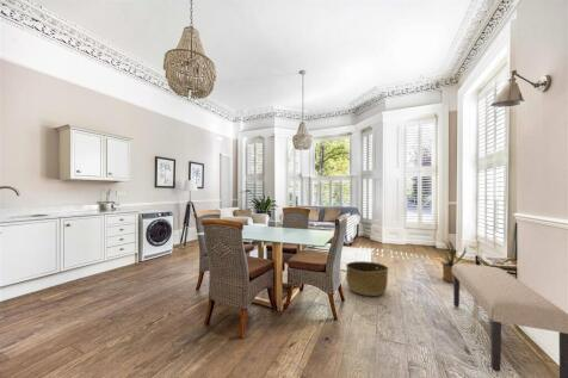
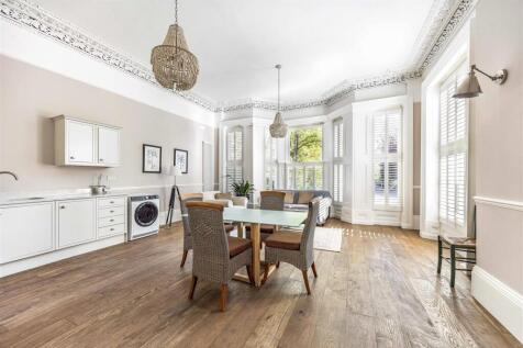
- basket [345,260,390,297]
- bench [452,262,568,378]
- house plant [431,237,467,284]
